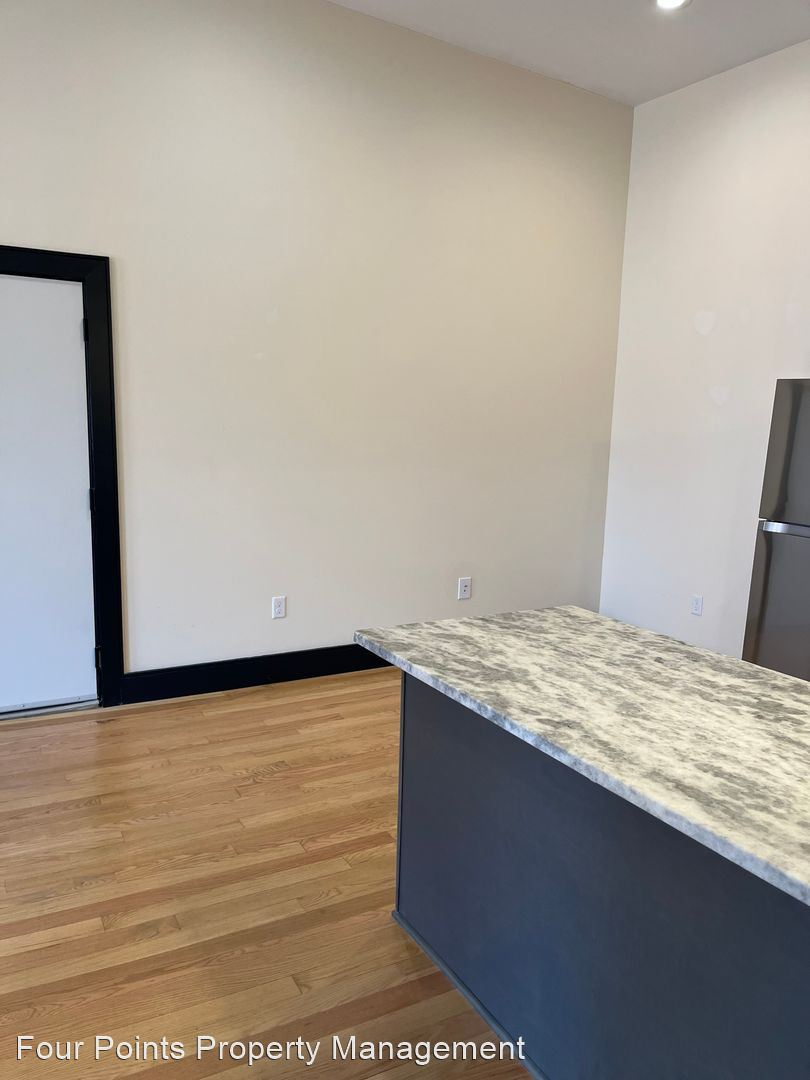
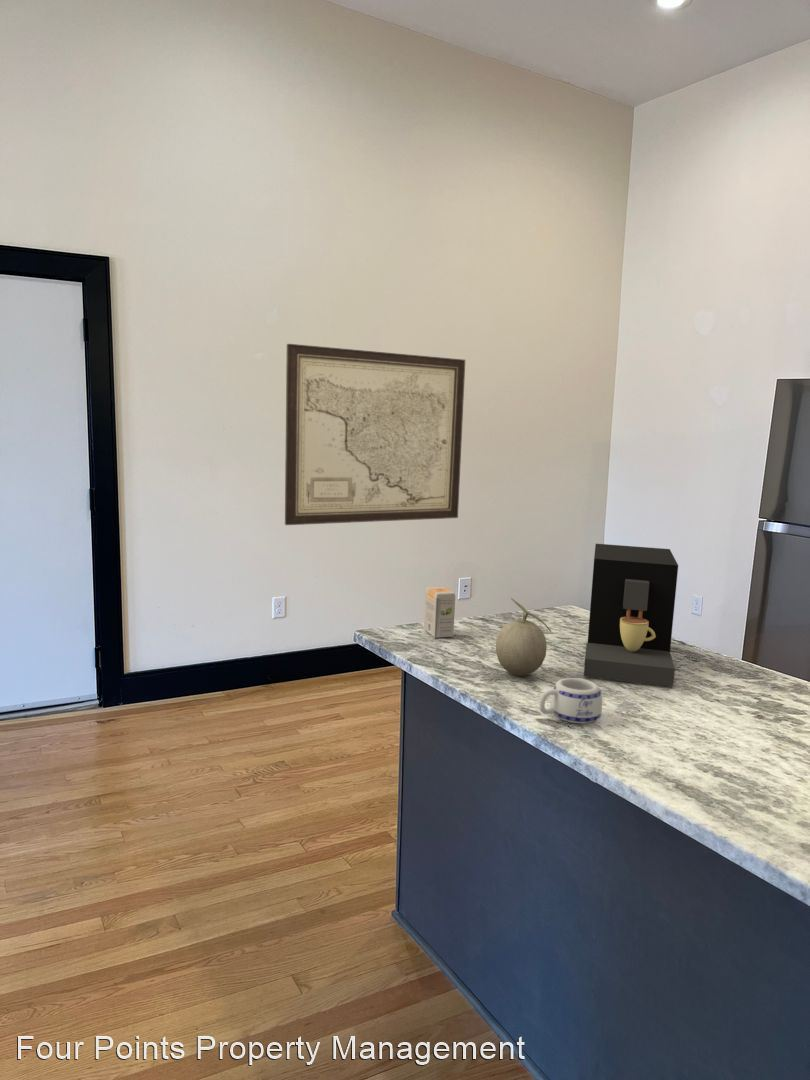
+ coffee maker [583,543,679,688]
+ fruit [495,597,552,677]
+ mug [538,677,603,724]
+ tea box [423,585,456,639]
+ wall art [284,343,466,526]
